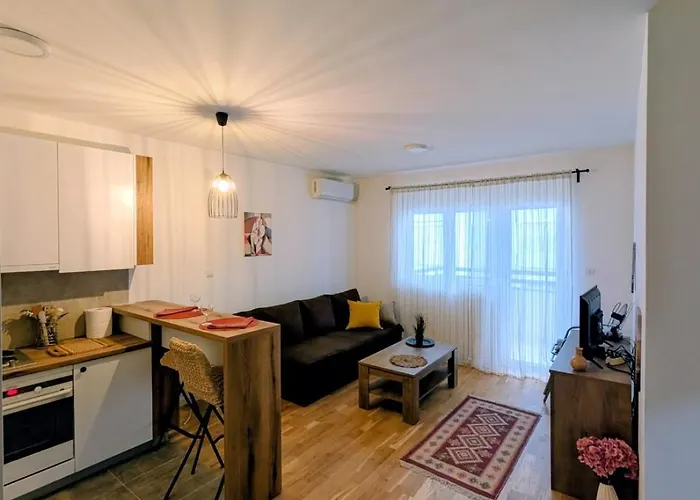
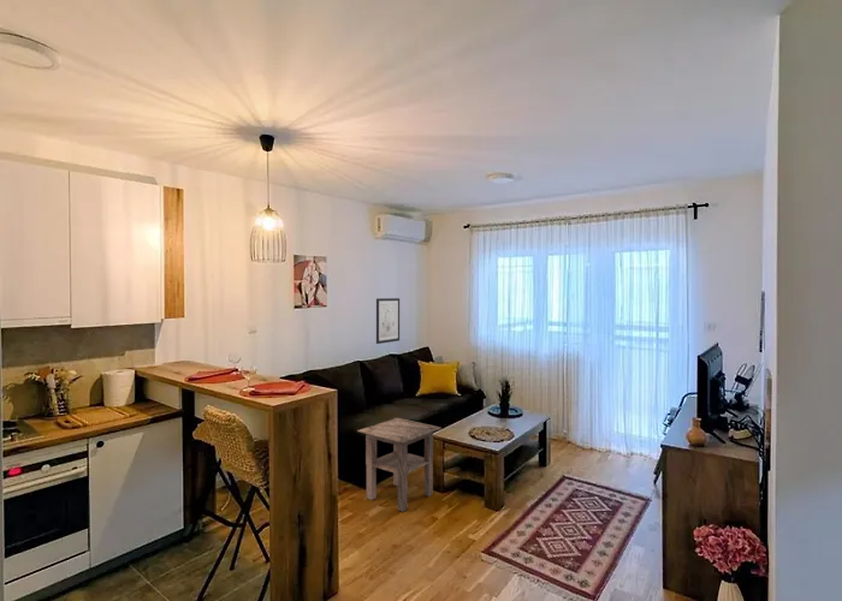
+ side table [356,417,443,512]
+ wall art [375,297,401,345]
